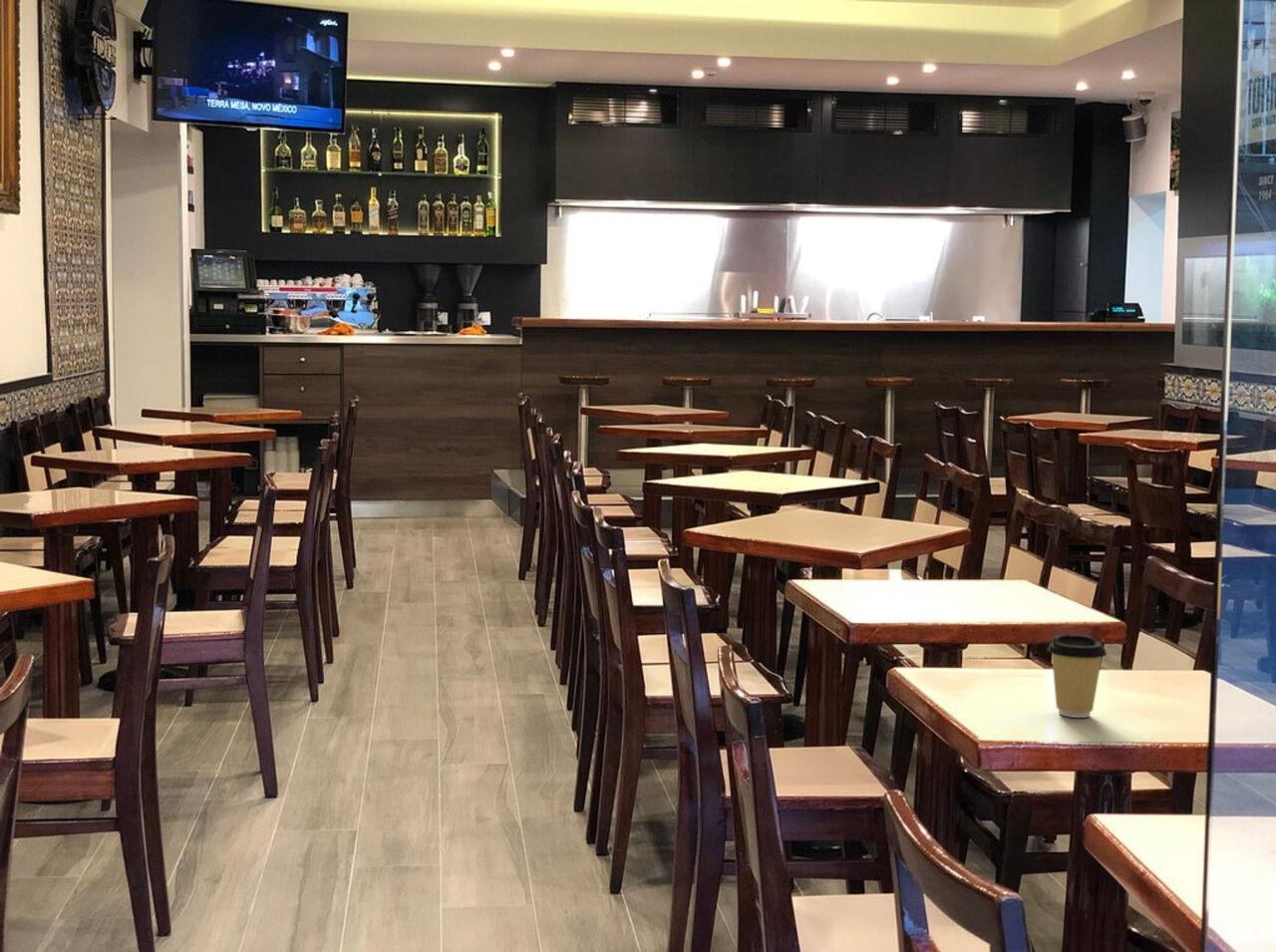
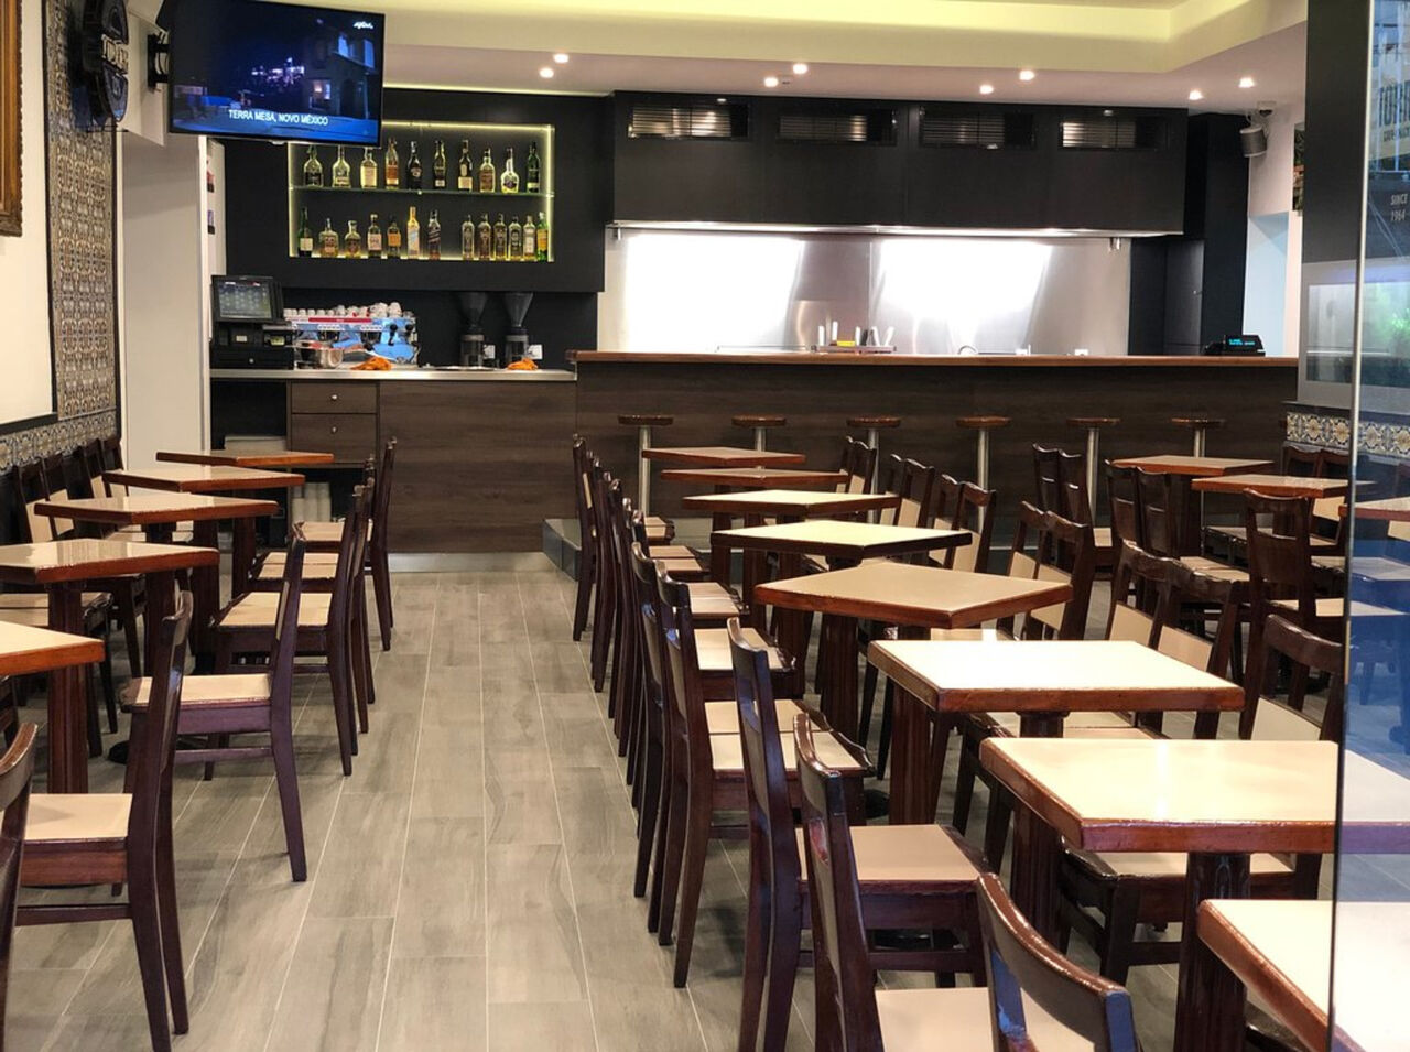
- coffee cup [1047,634,1108,719]
